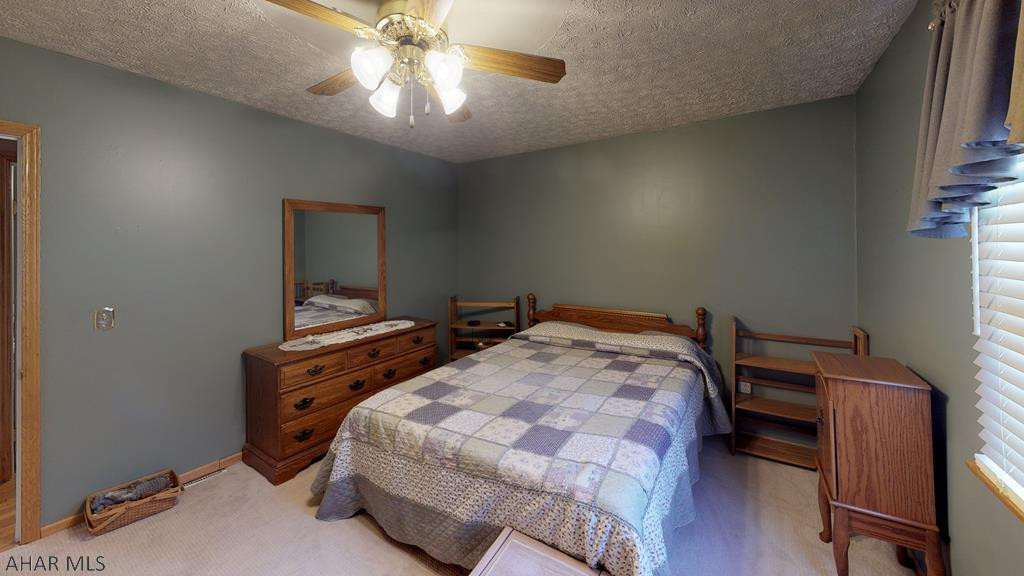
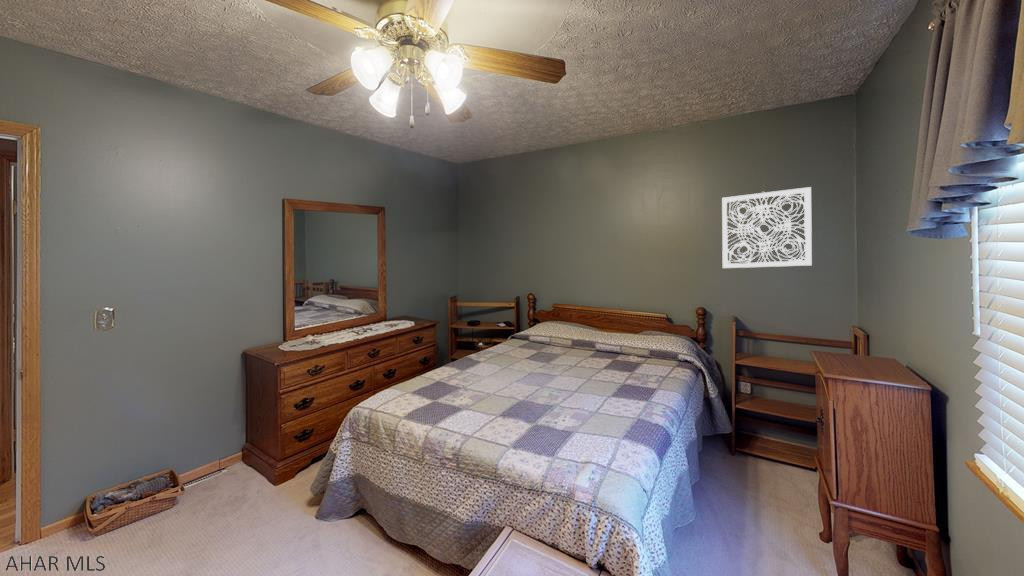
+ wall art [721,186,813,269]
